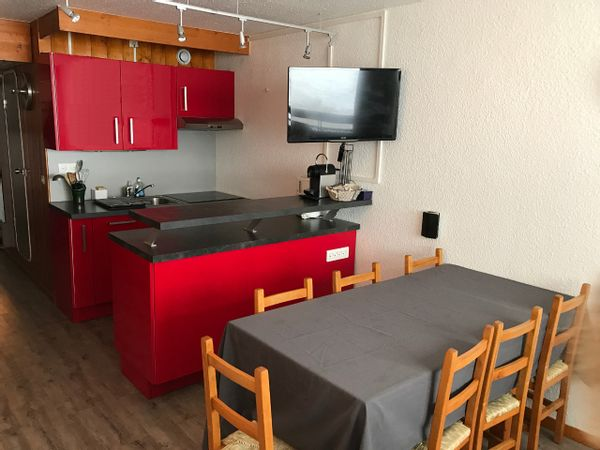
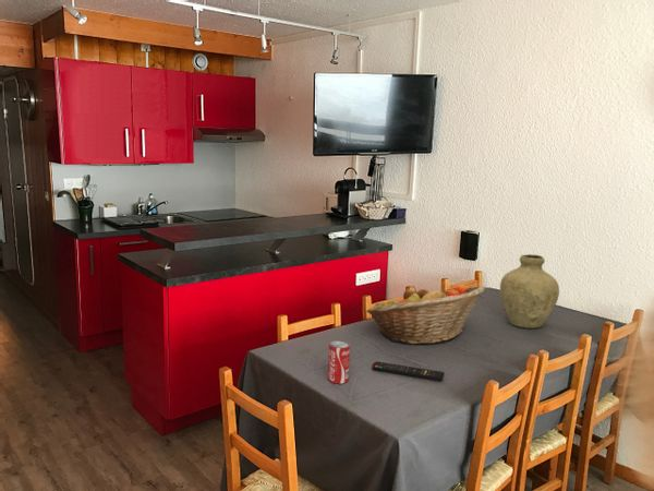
+ fruit basket [365,284,485,345]
+ remote control [372,360,446,382]
+ vase [499,253,560,330]
+ beverage can [327,339,351,384]
